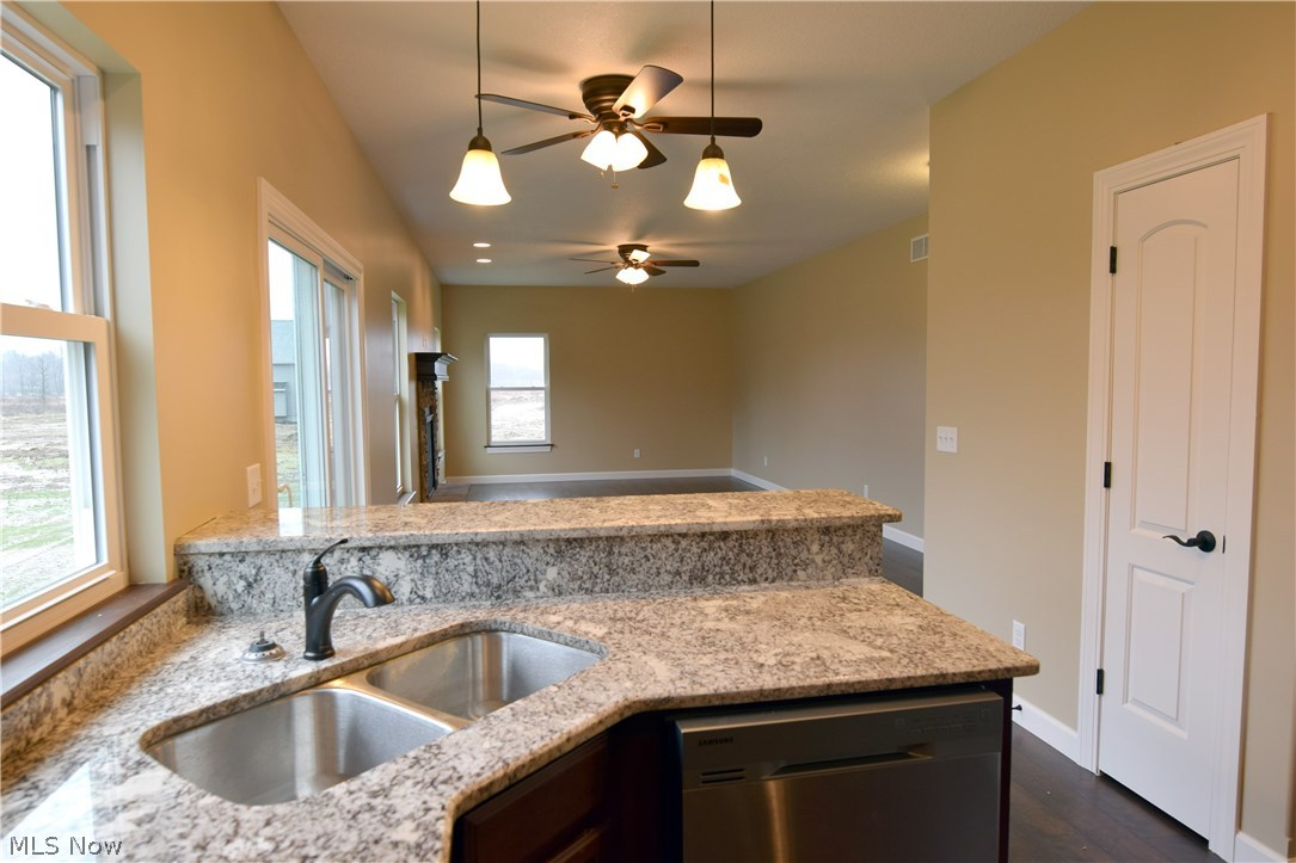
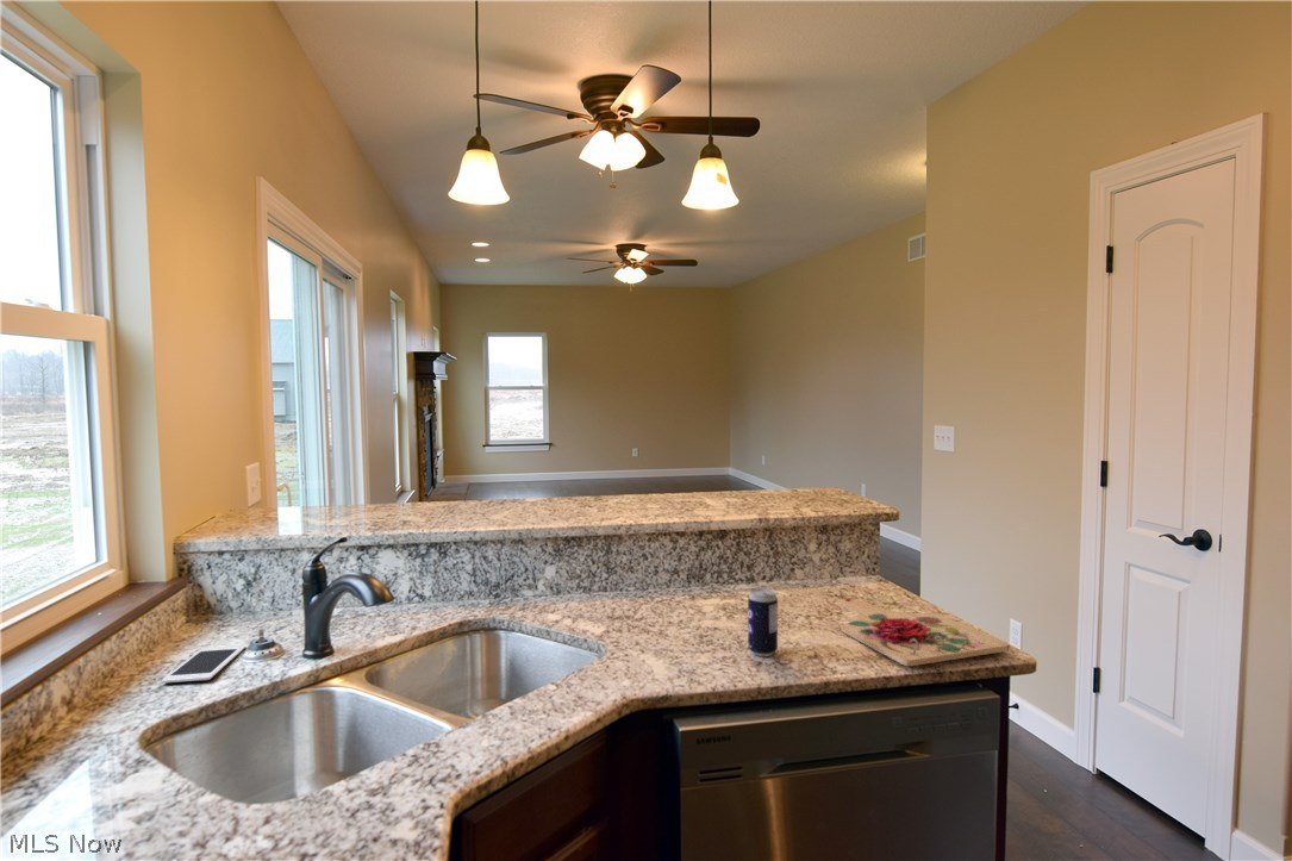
+ cell phone [161,643,246,684]
+ cutting board [835,597,1011,667]
+ beverage can [747,587,779,657]
